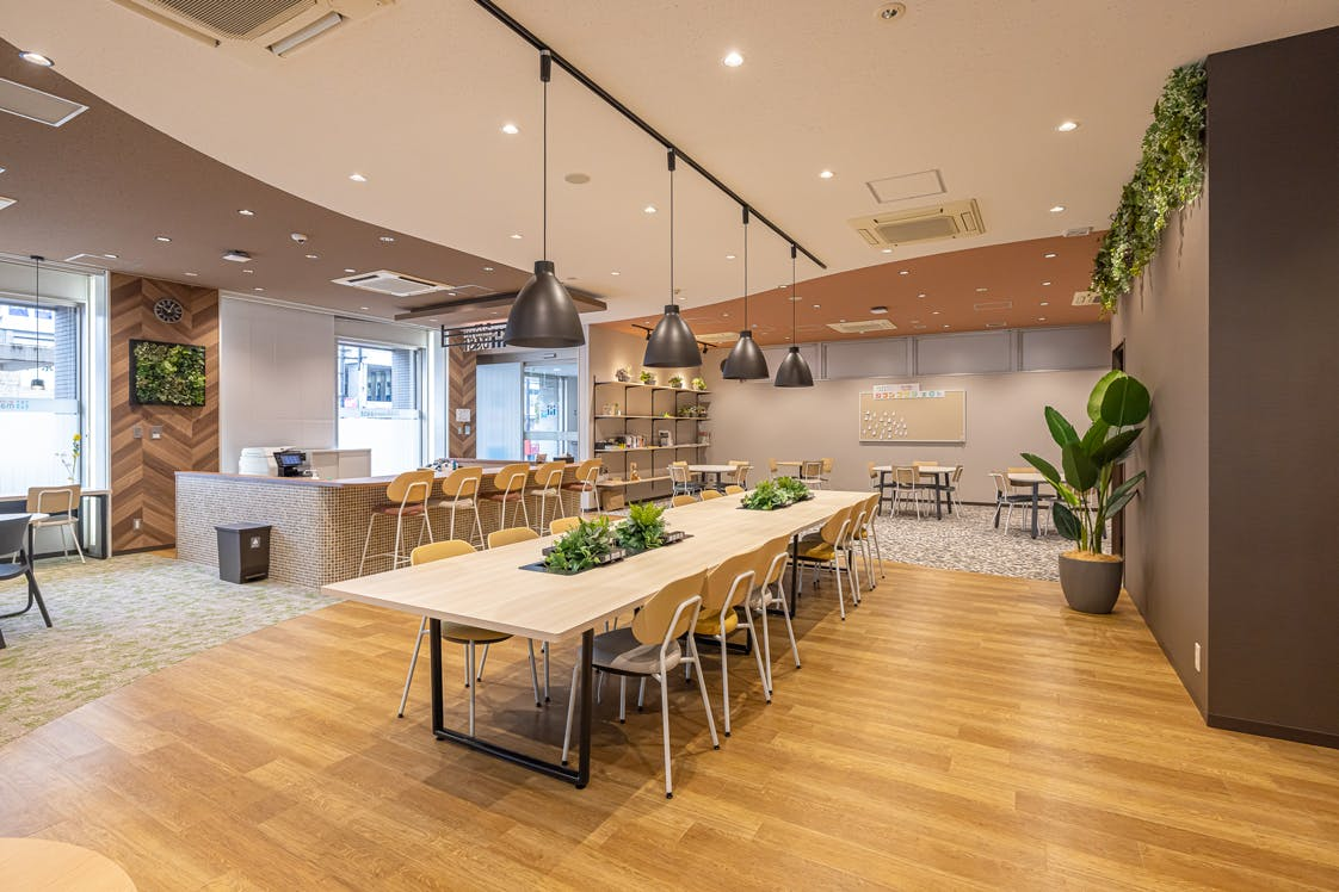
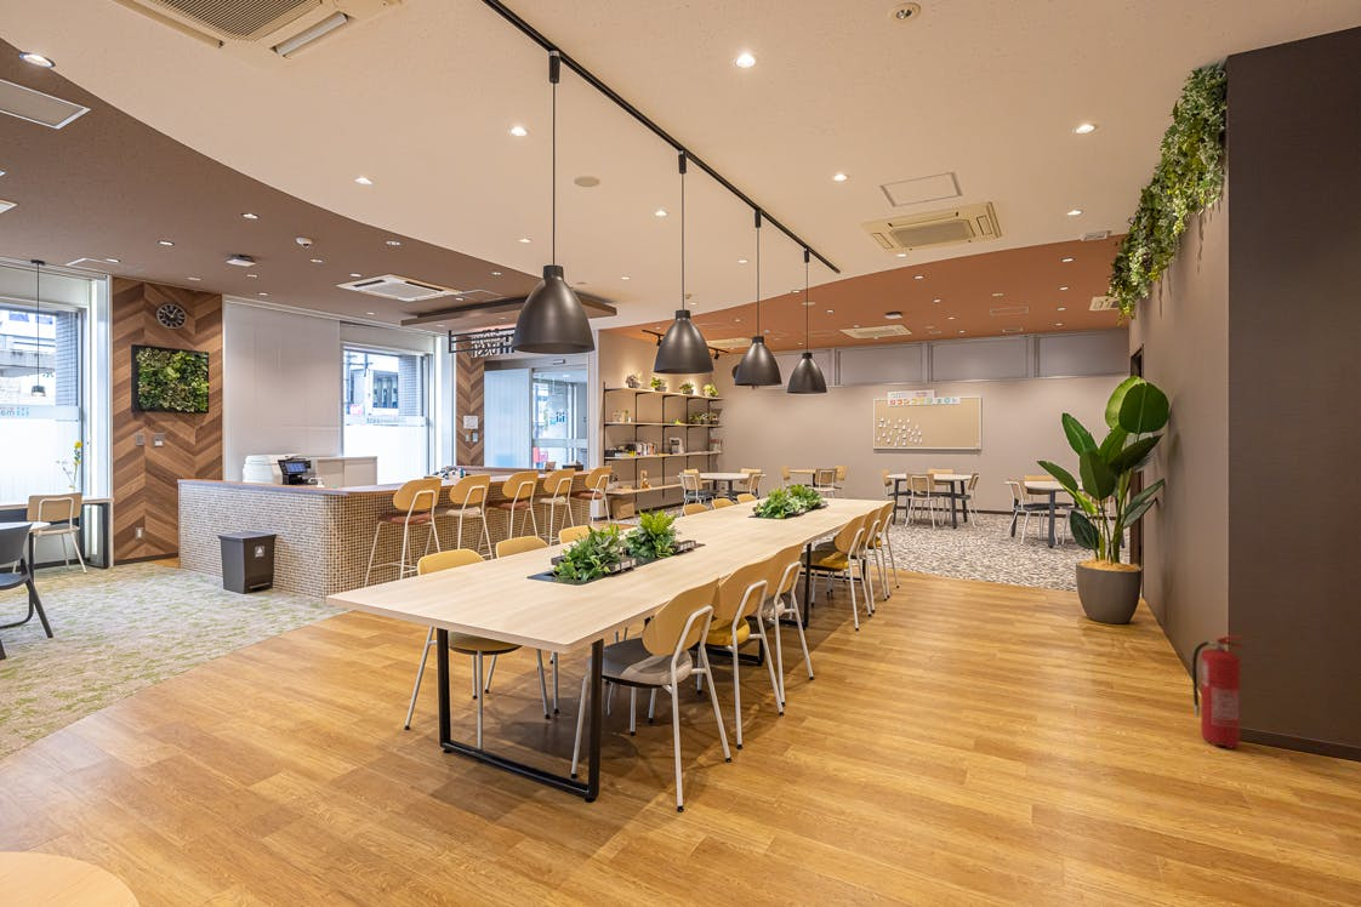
+ fire extinguisher [1191,634,1248,749]
